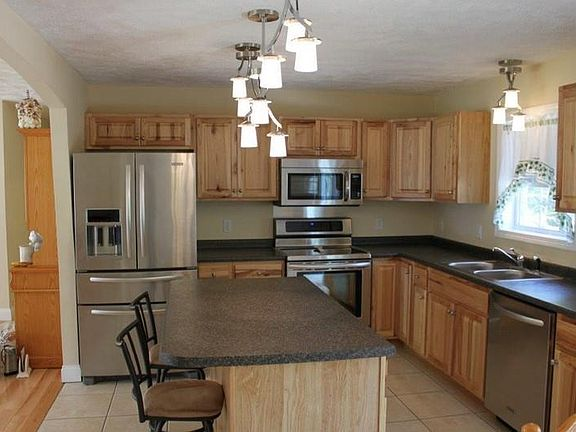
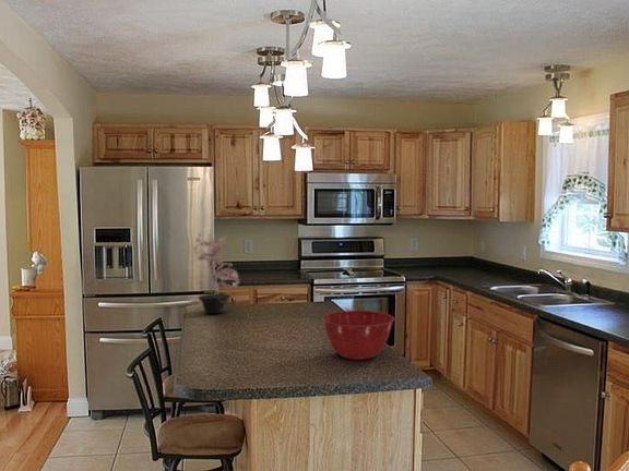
+ potted plant [191,231,240,314]
+ mixing bowl [321,310,395,361]
